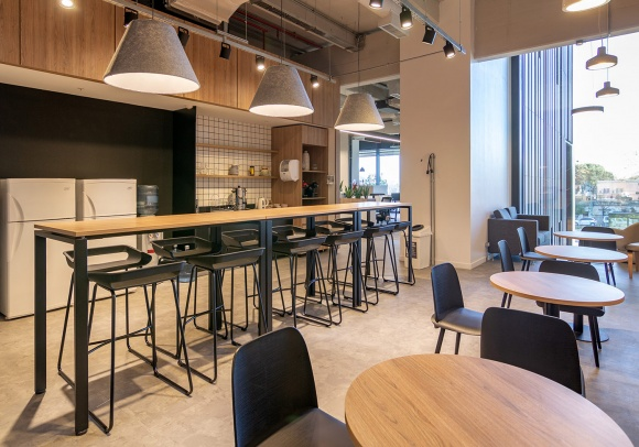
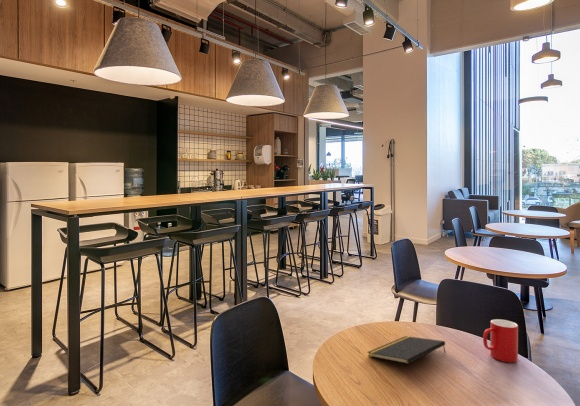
+ notepad [366,335,446,365]
+ cup [482,318,519,363]
